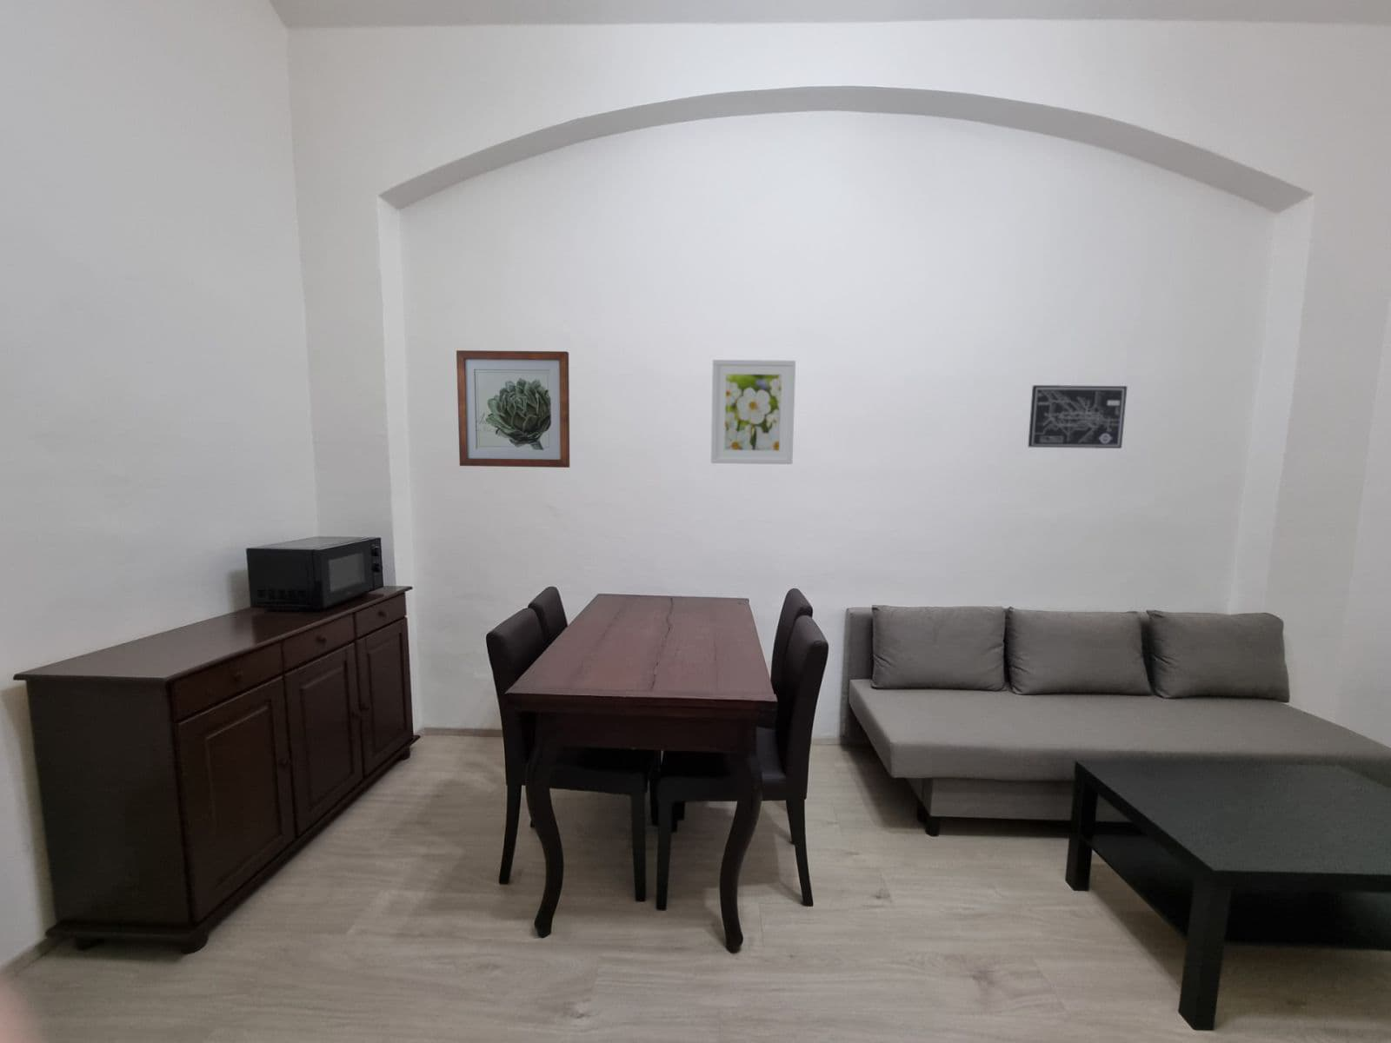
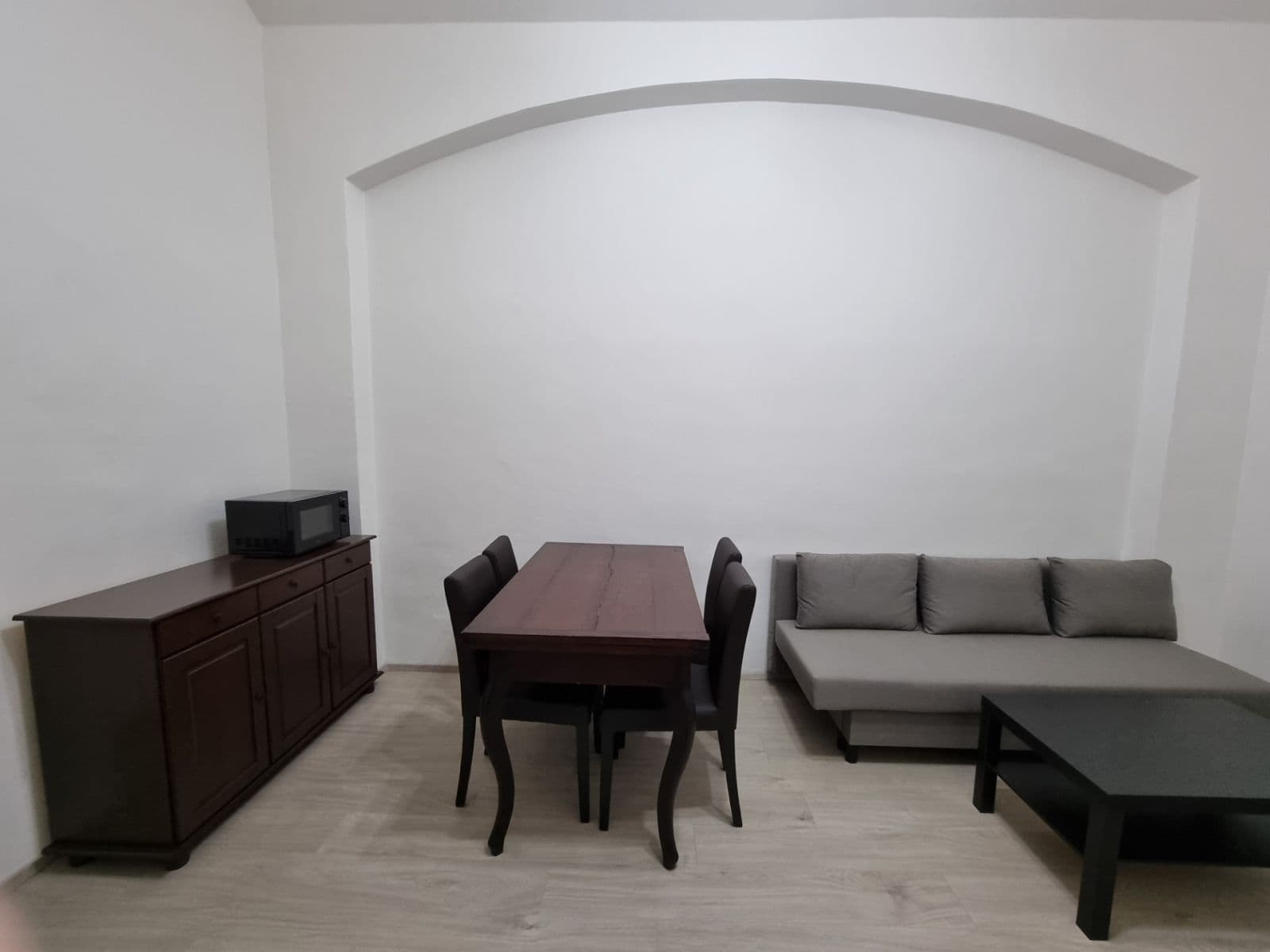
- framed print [710,359,796,465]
- wall art [456,349,571,469]
- wall art [1026,385,1128,449]
